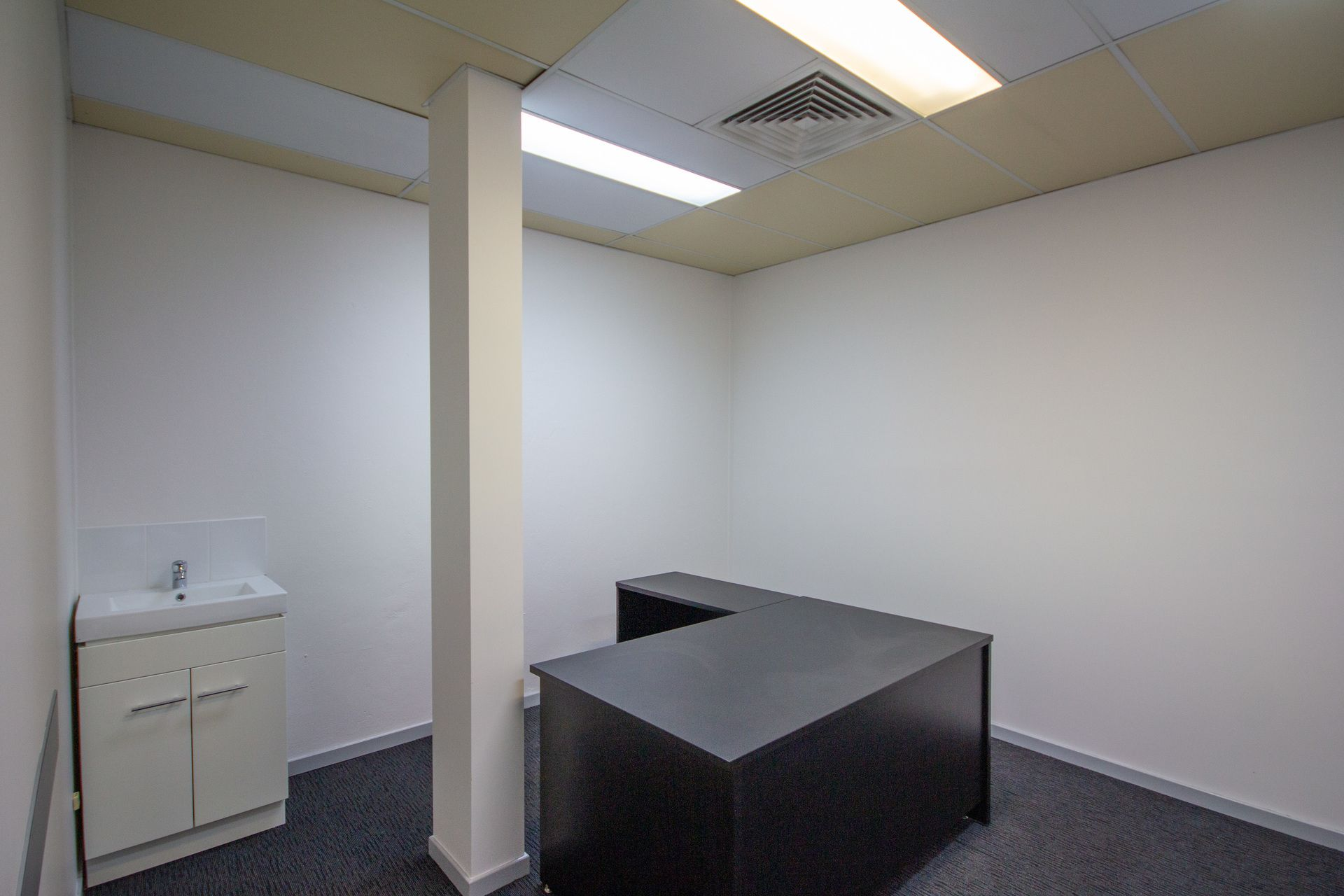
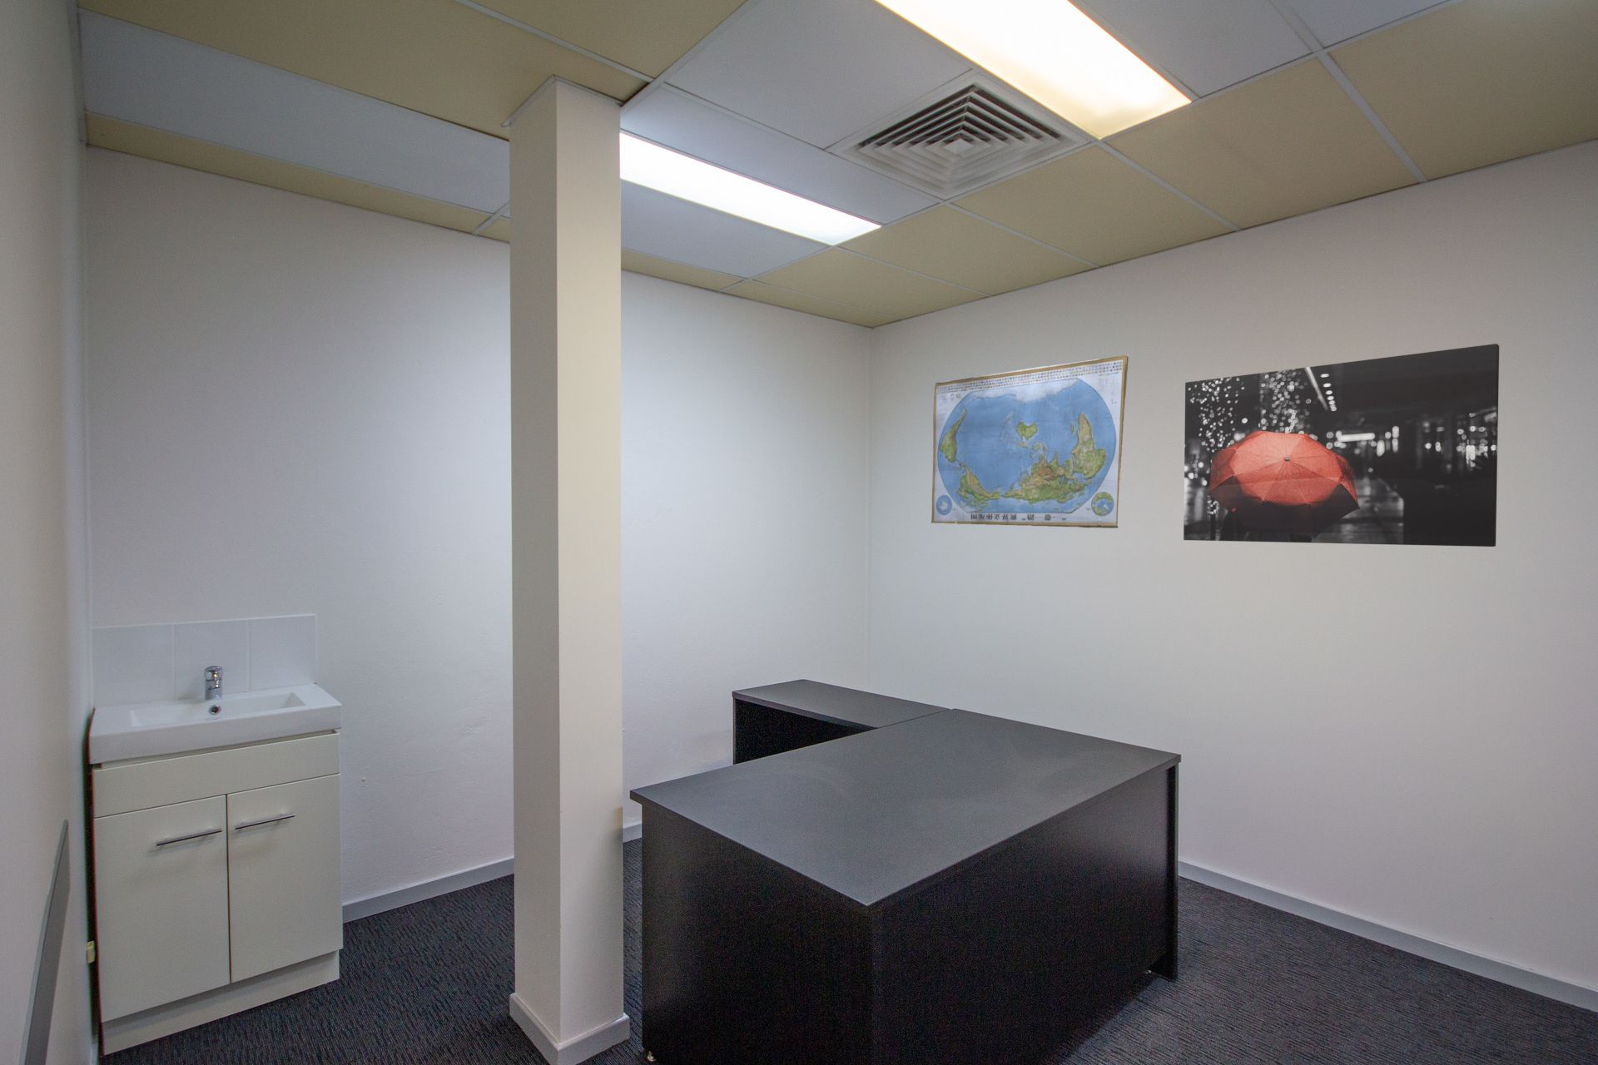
+ world map [931,354,1130,529]
+ wall art [1183,342,1499,548]
